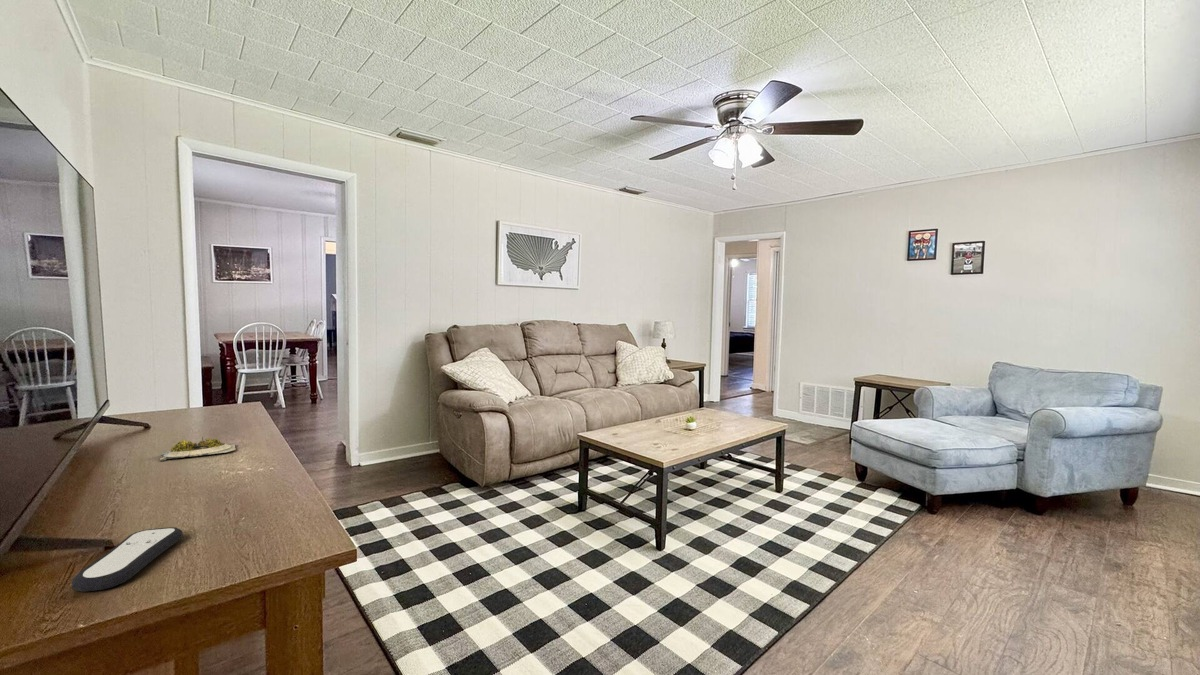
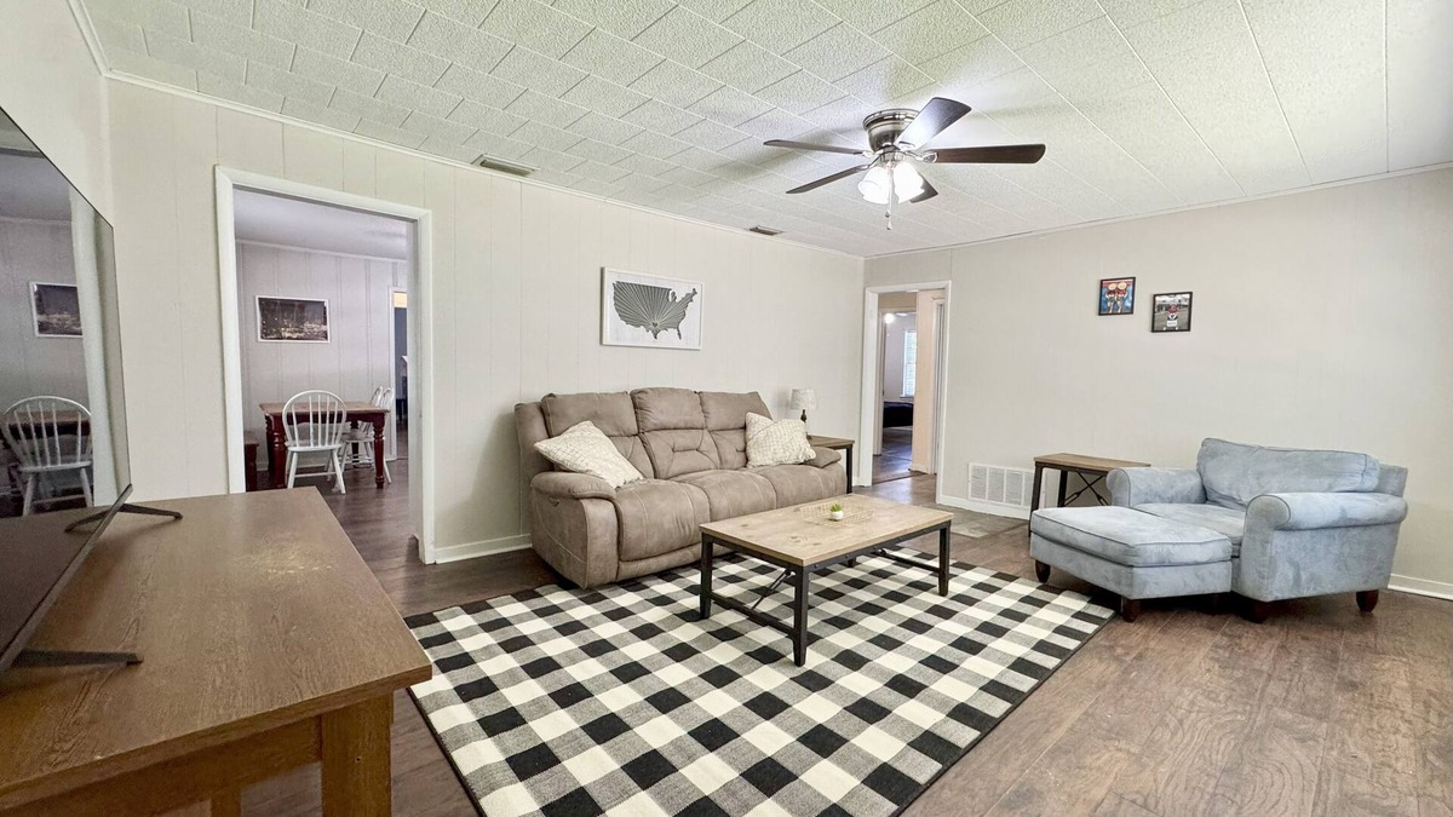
- succulent plant [159,436,236,462]
- remote control [71,526,184,593]
